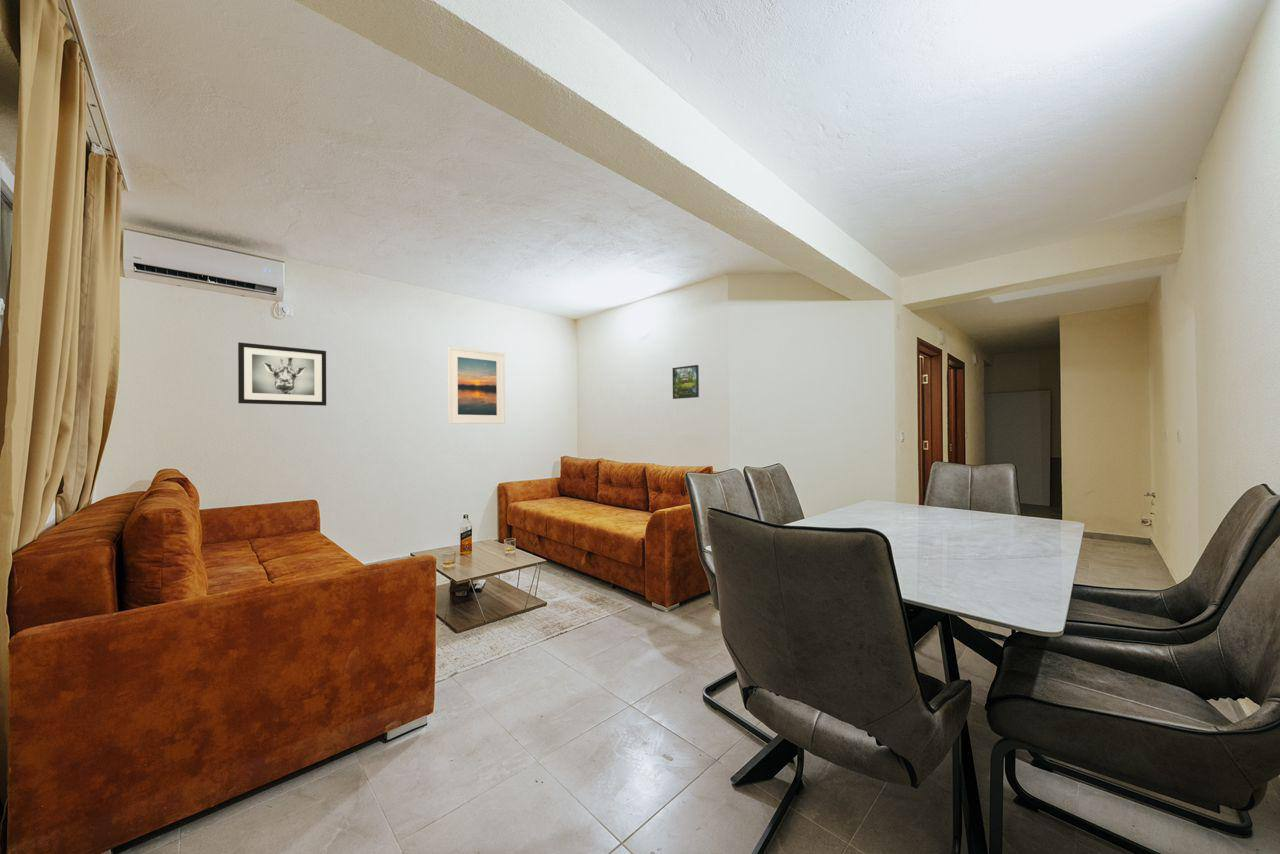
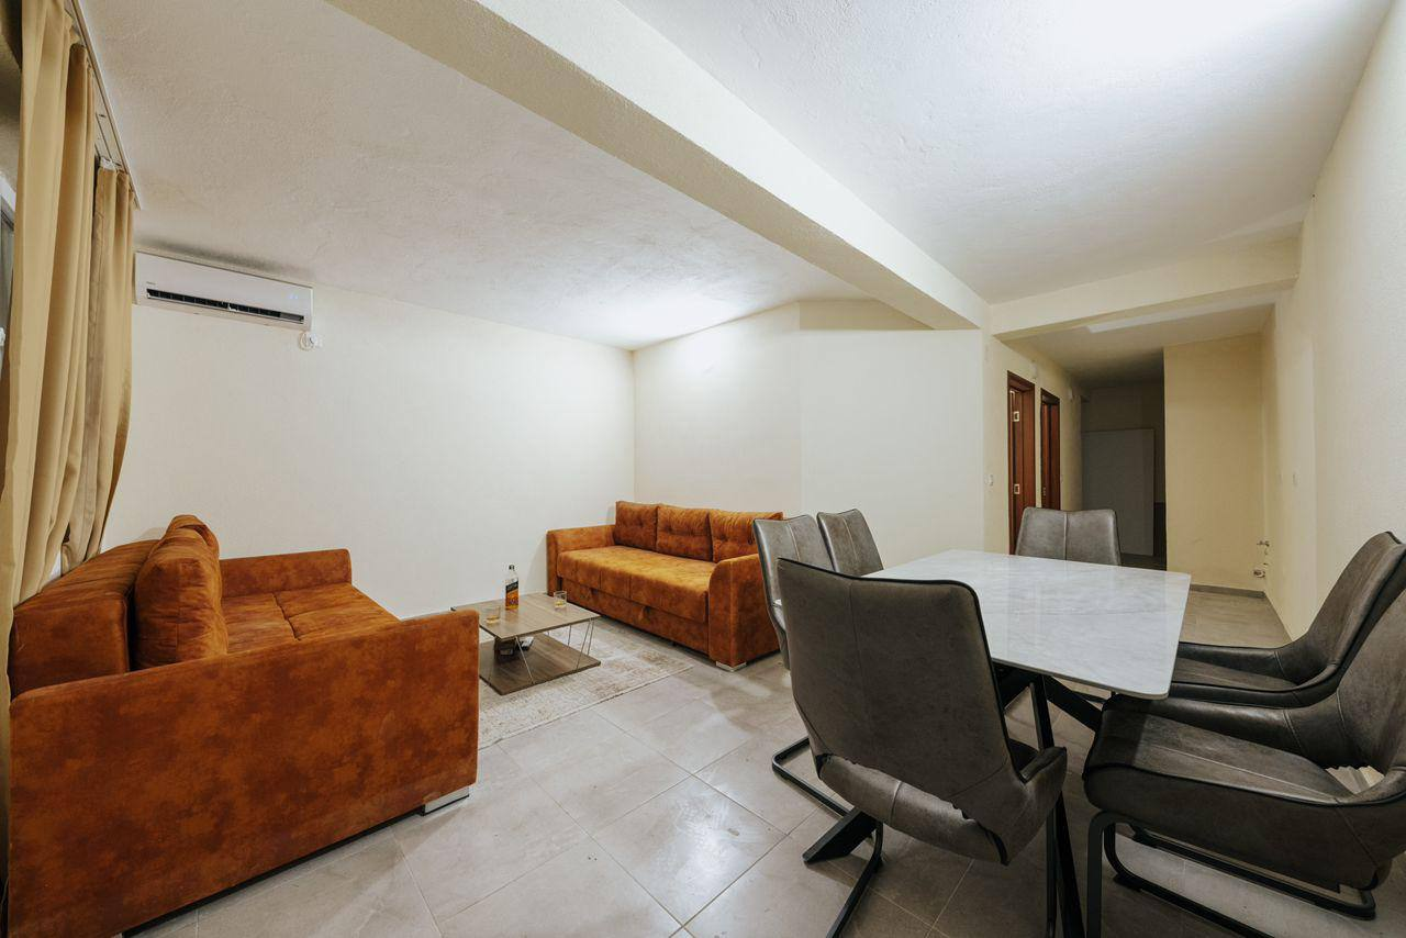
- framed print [447,346,506,425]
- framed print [672,364,700,400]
- wall art [237,341,327,407]
